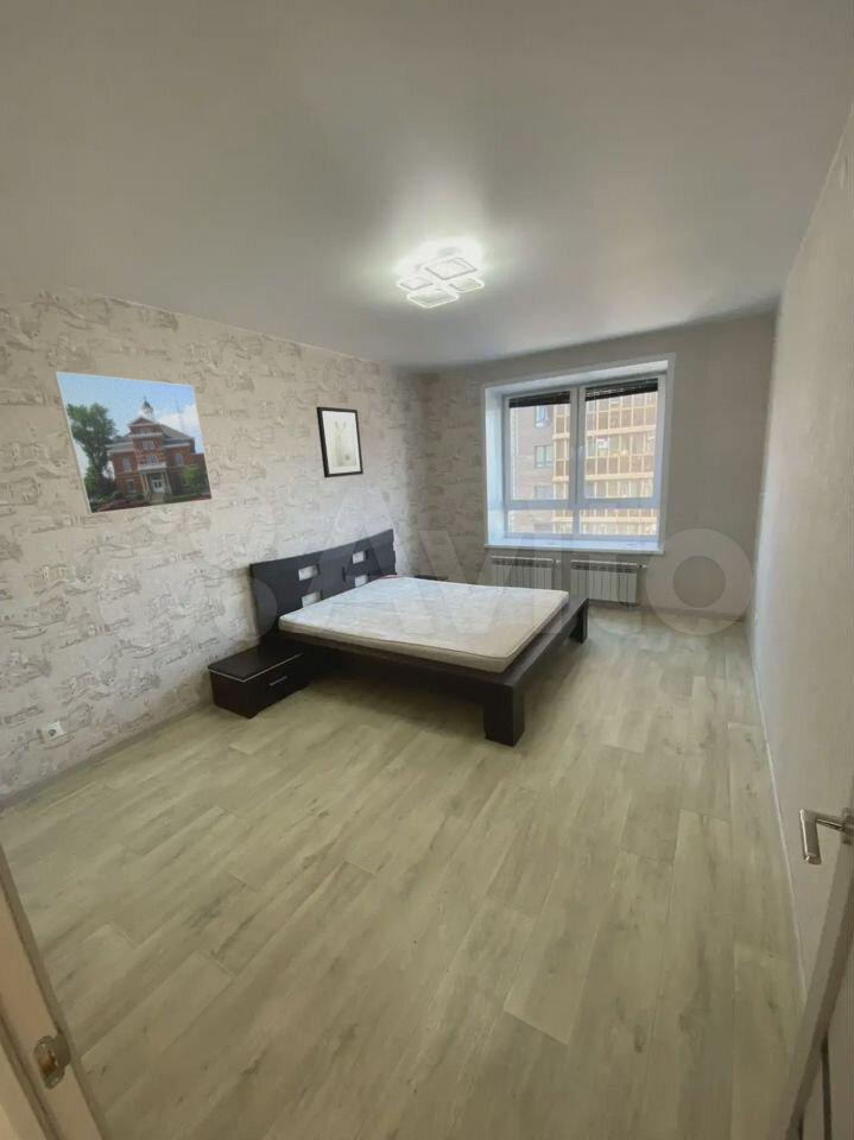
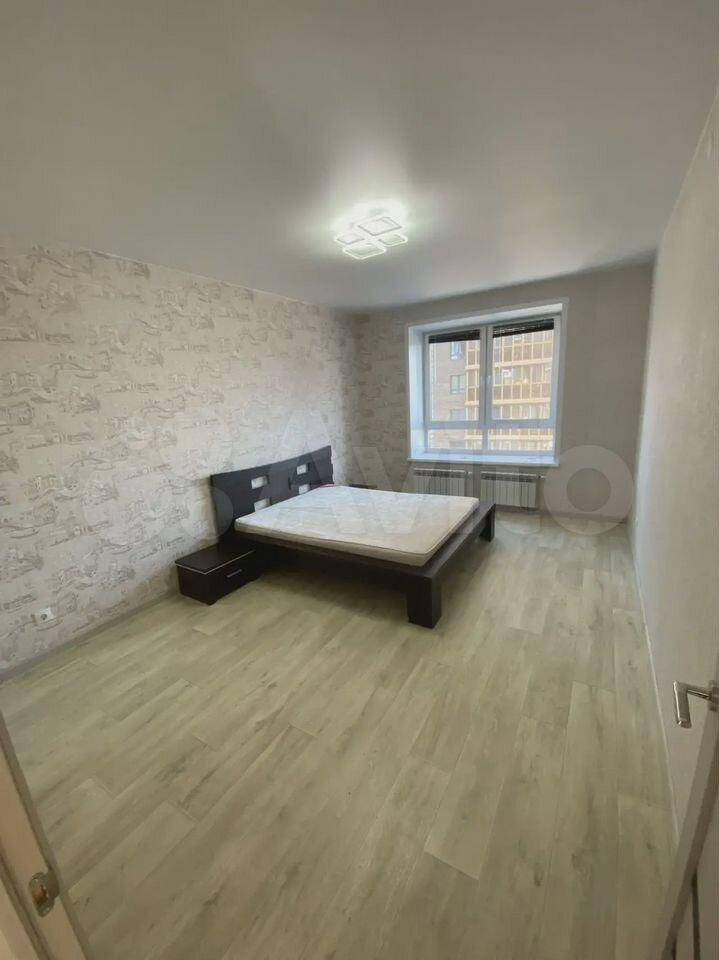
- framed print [52,370,214,515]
- wall art [315,405,365,479]
